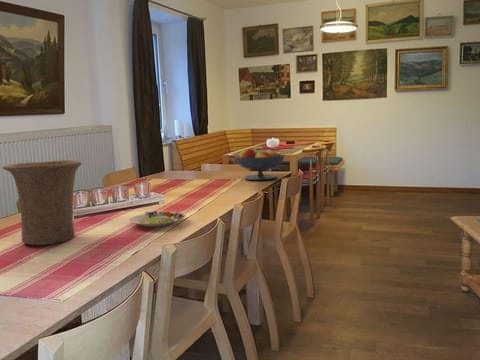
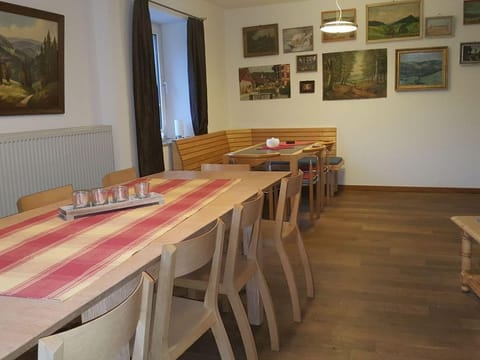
- vase [2,159,83,246]
- salad plate [128,210,187,228]
- fruit bowl [234,147,286,181]
